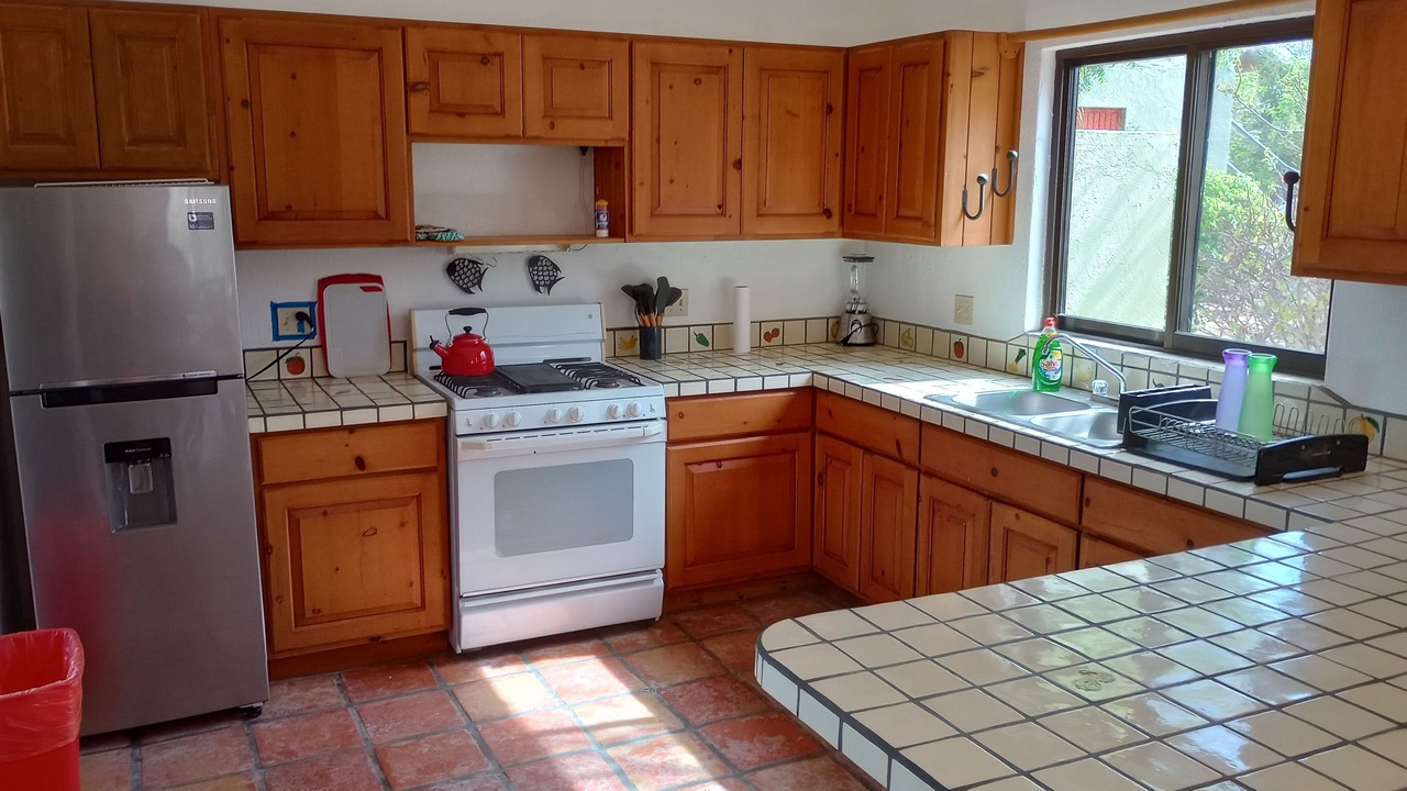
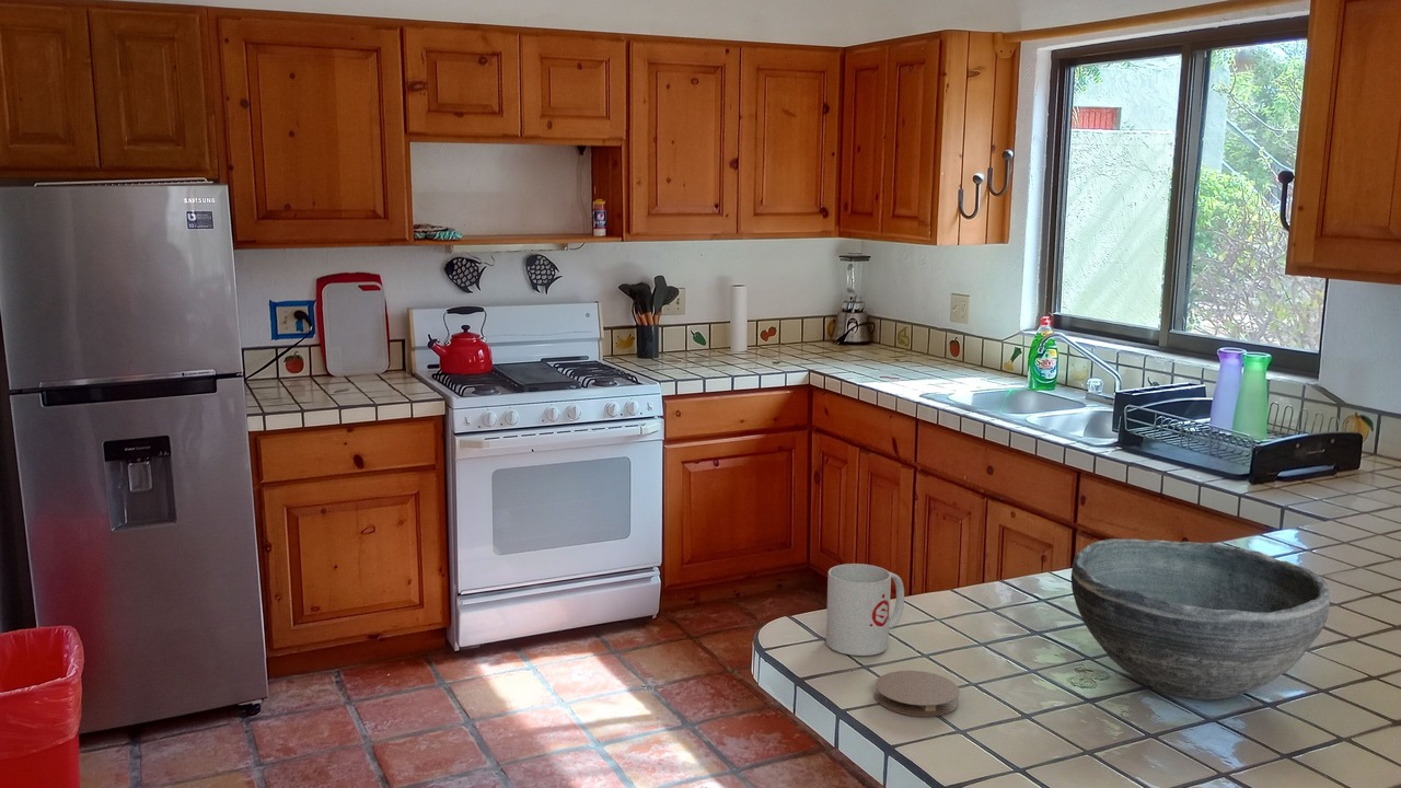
+ bowl [1070,537,1331,702]
+ mug [825,563,905,657]
+ coaster [873,670,961,718]
